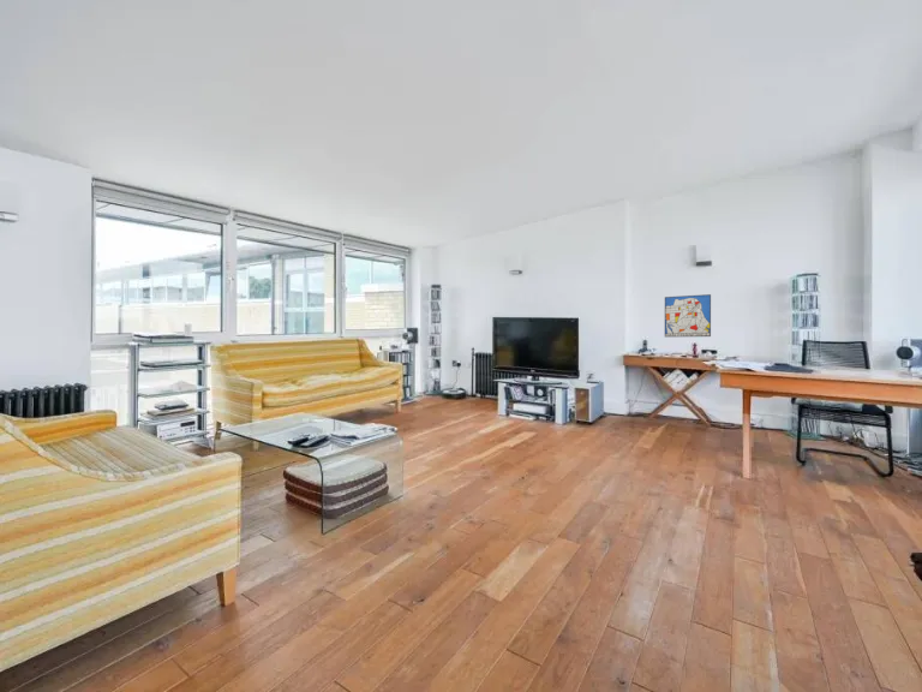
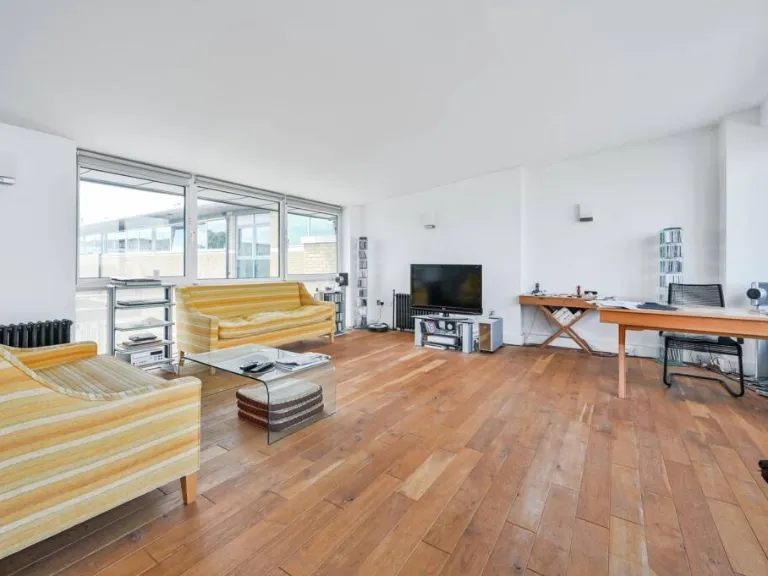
- wall art [664,293,712,338]
